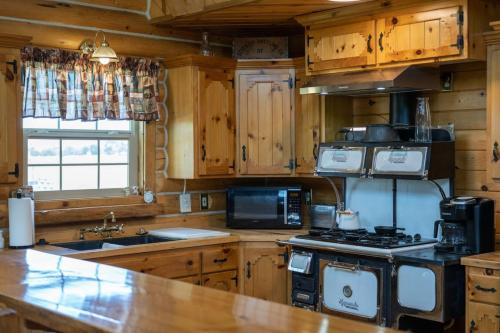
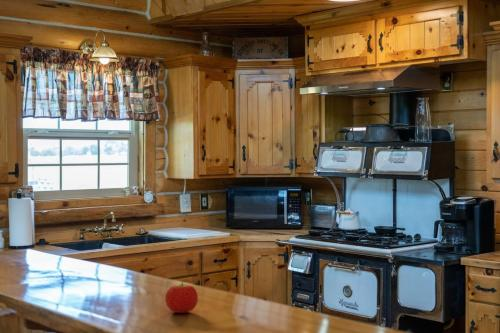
+ fruit [164,281,199,314]
